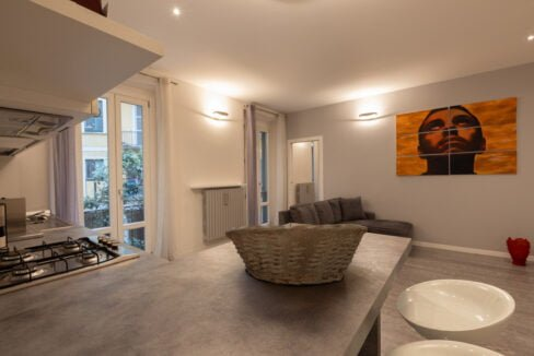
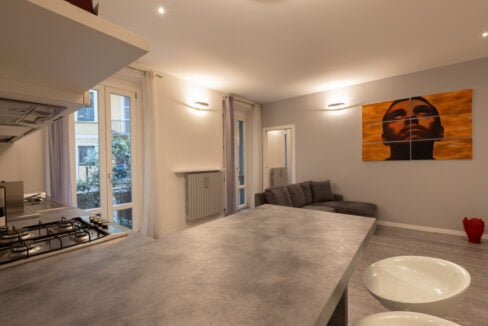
- fruit basket [224,217,369,287]
